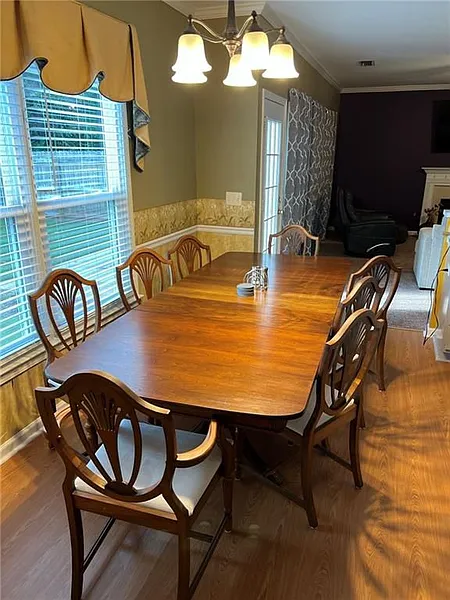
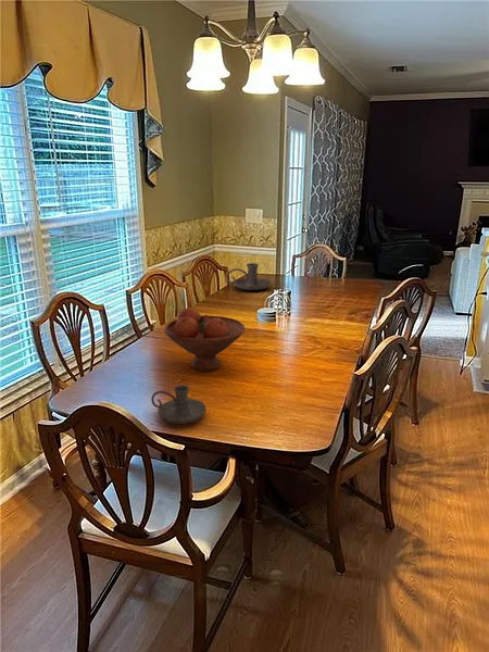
+ fruit bowl [163,306,246,372]
+ candle holder [150,384,208,425]
+ candle holder [226,262,272,291]
